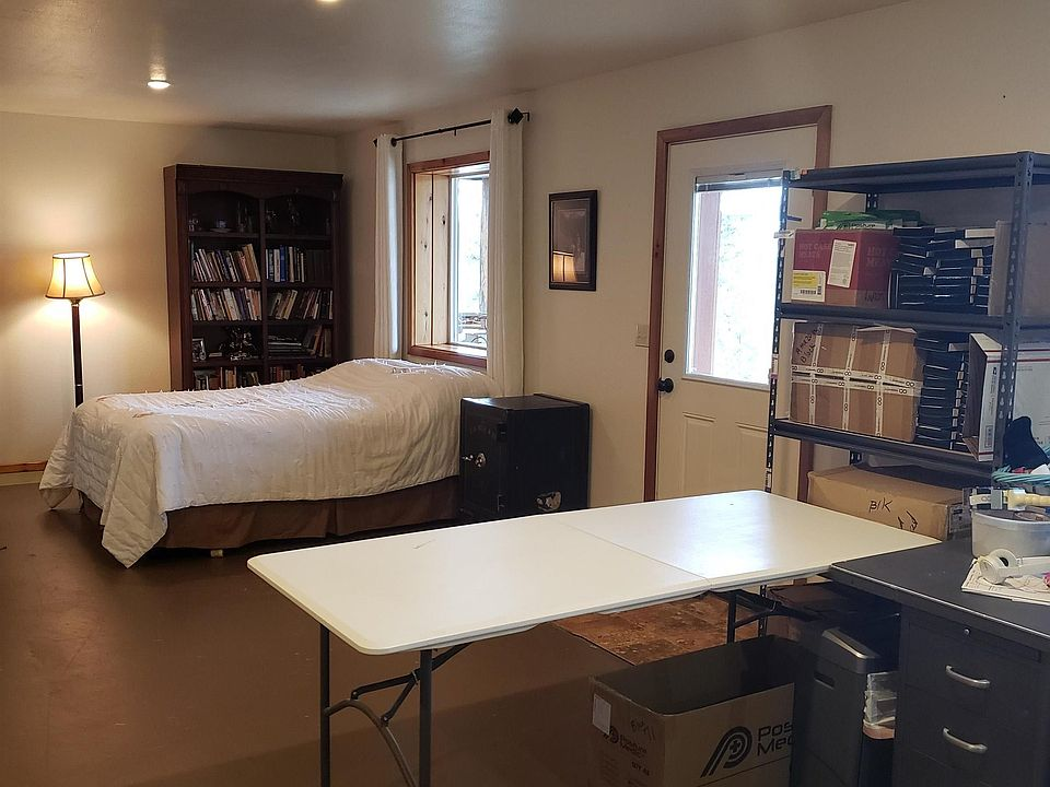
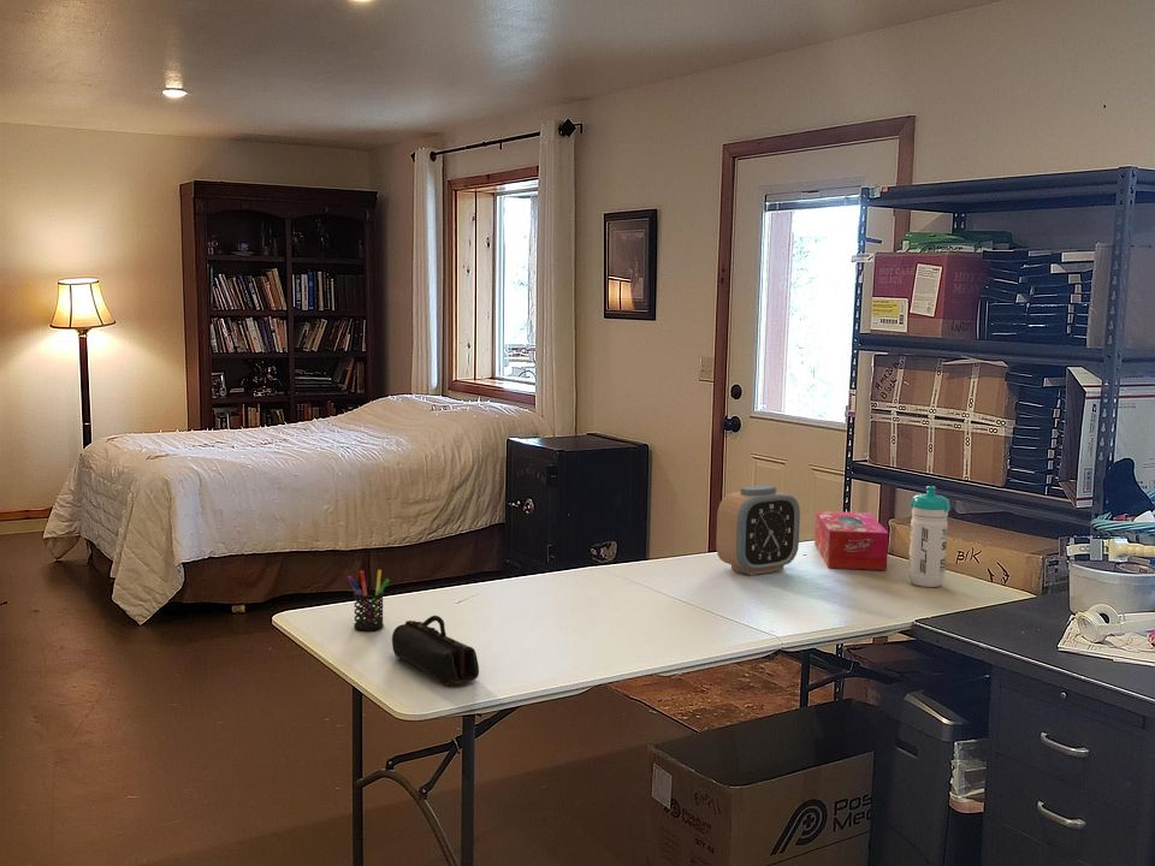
+ water bottle [907,485,950,588]
+ tissue box [813,510,889,571]
+ alarm clock [715,485,801,576]
+ pencil case [391,615,480,687]
+ pen holder [346,569,391,631]
